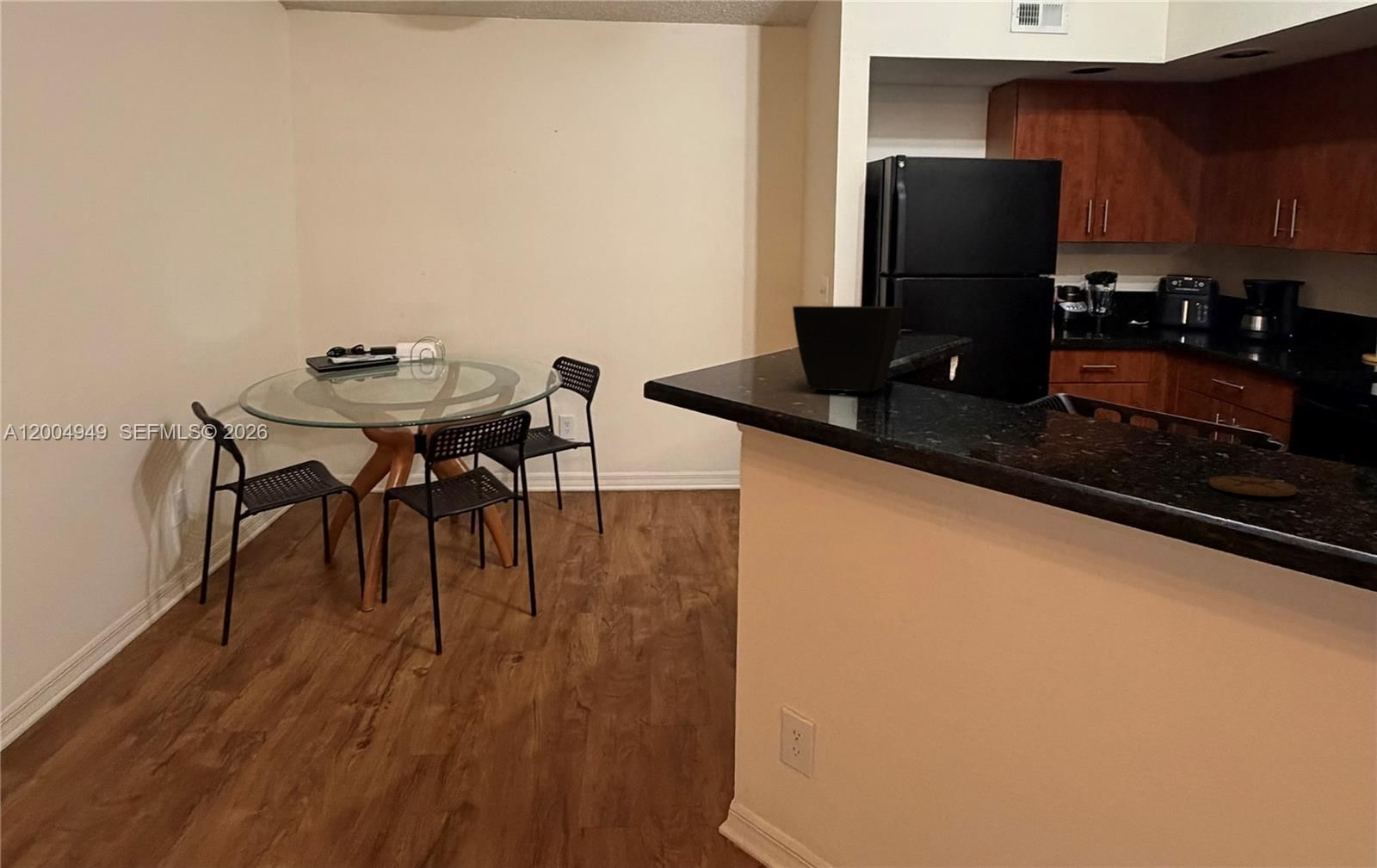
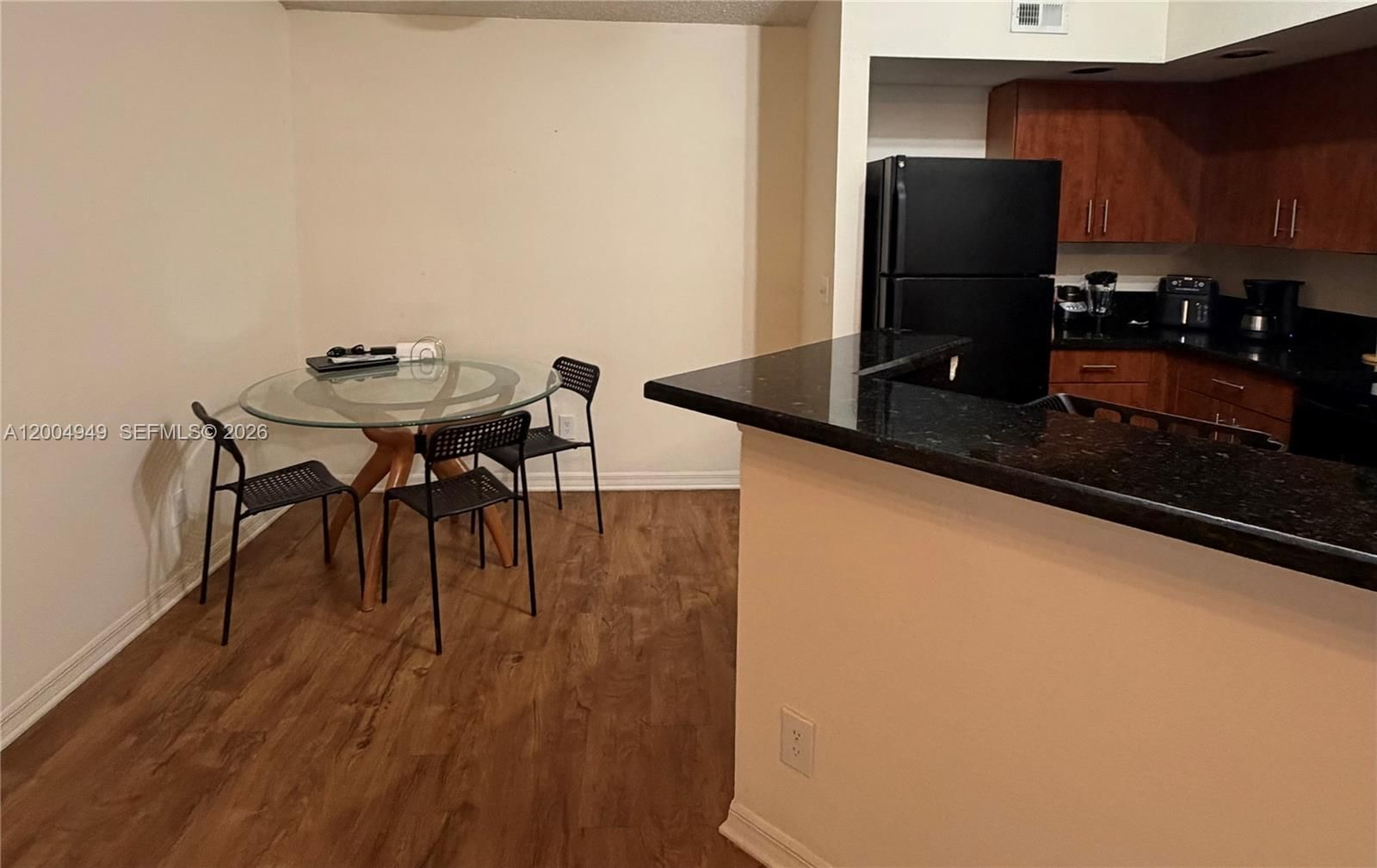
- coaster [1208,475,1298,497]
- flower pot [792,305,905,393]
